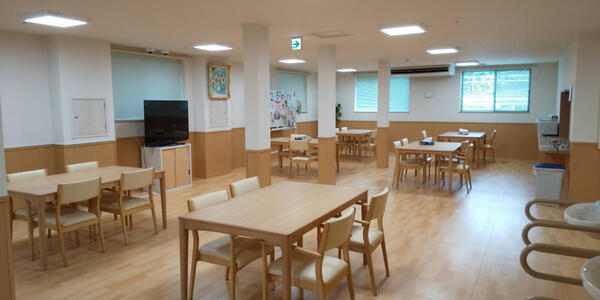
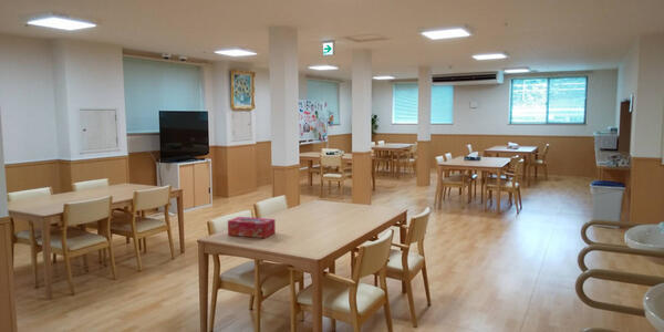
+ tissue box [227,216,277,239]
